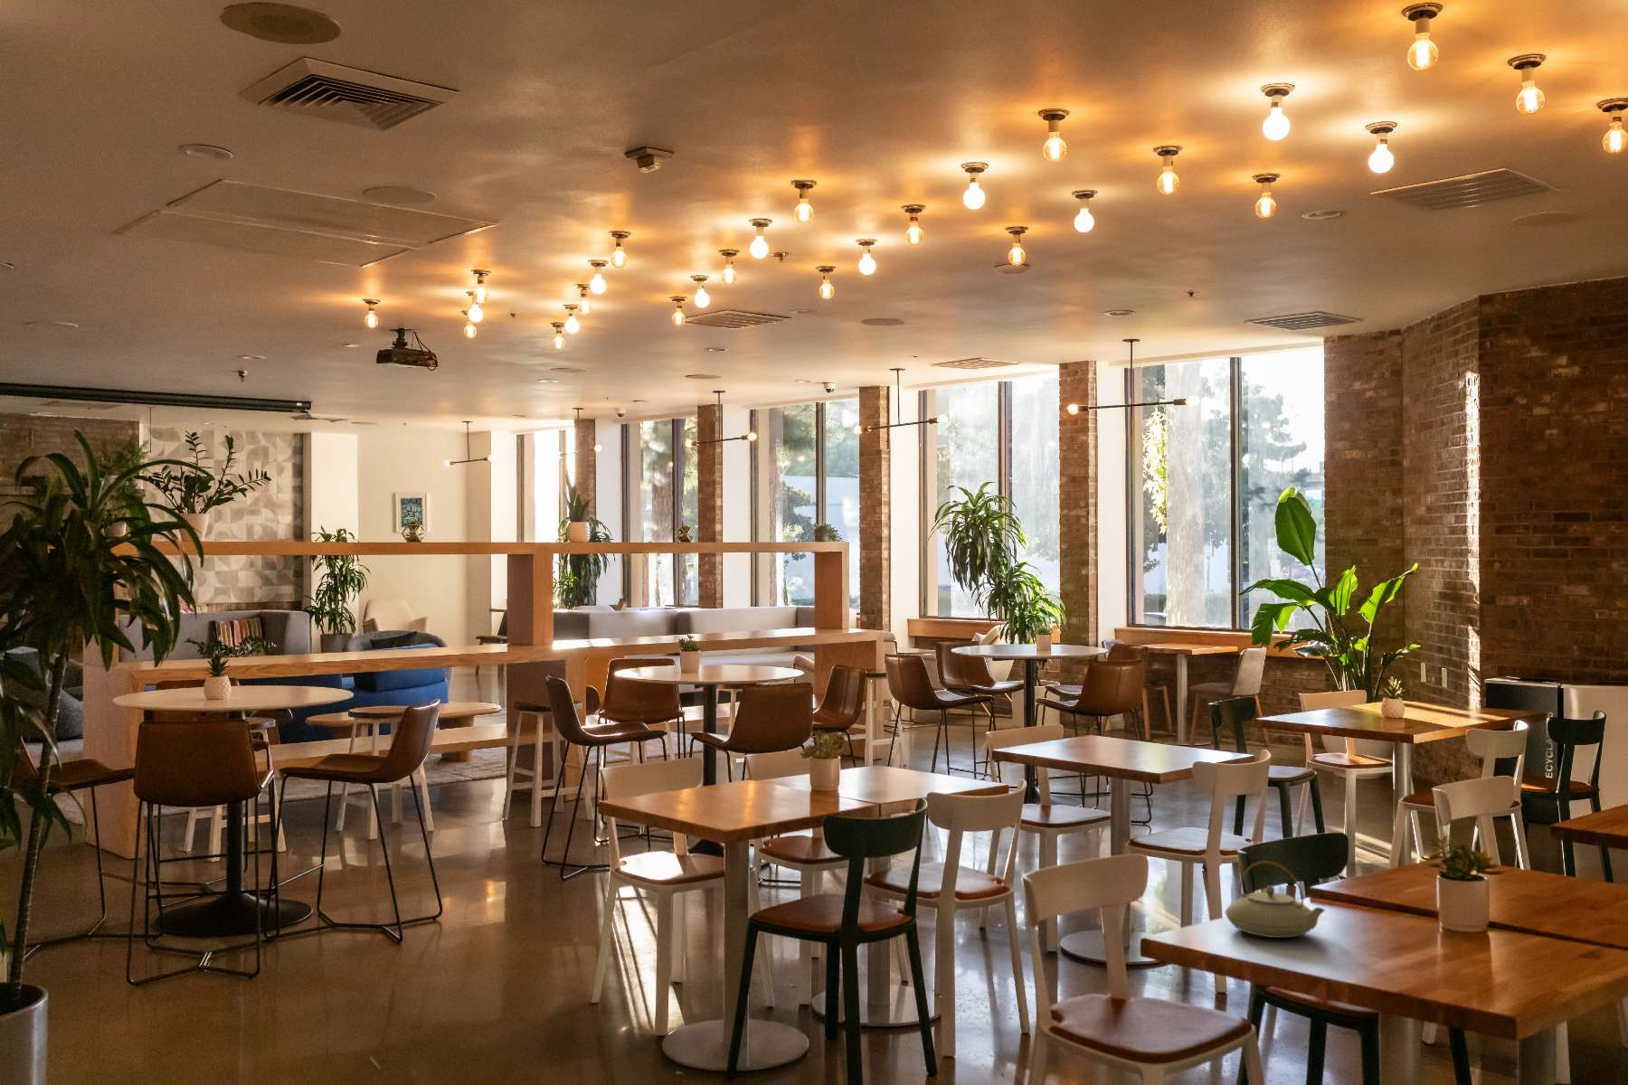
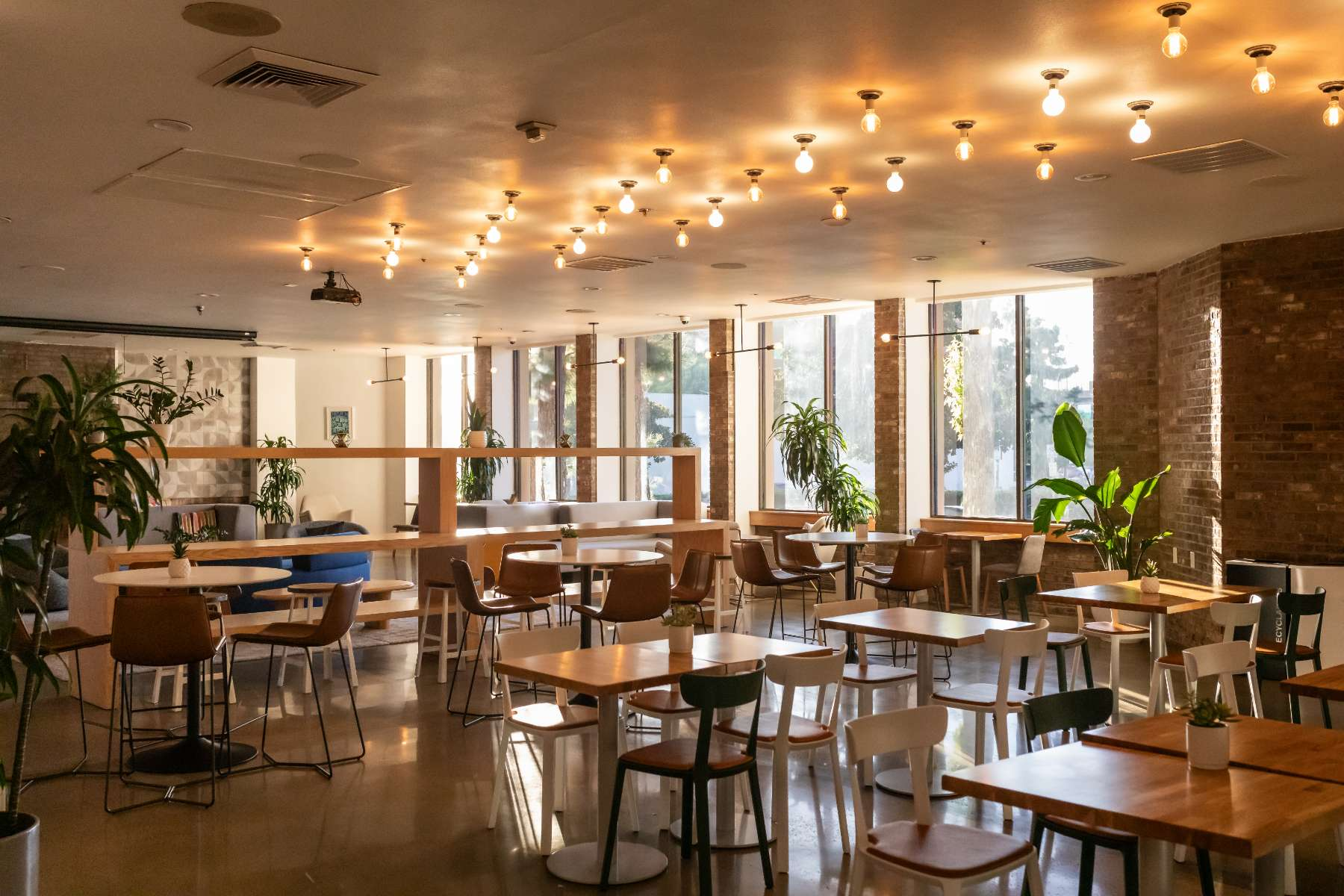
- teapot [1223,860,1326,938]
